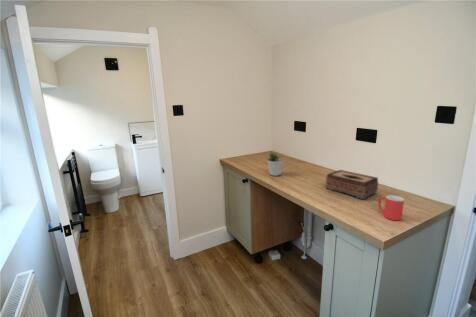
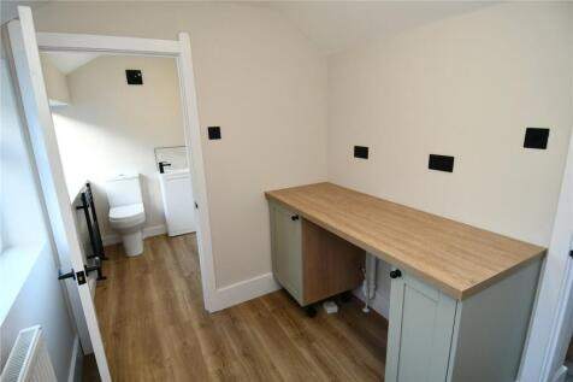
- mug [377,194,405,221]
- potted plant [265,150,285,177]
- tissue box [325,169,379,200]
